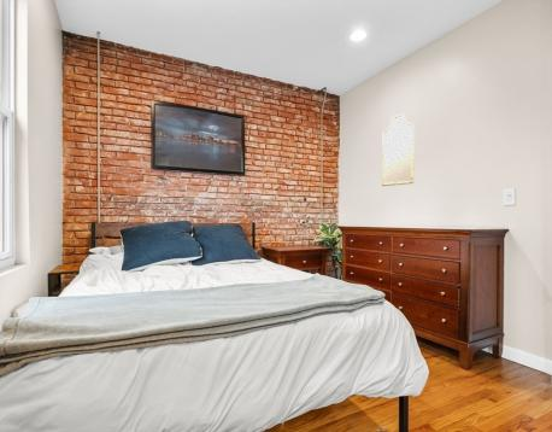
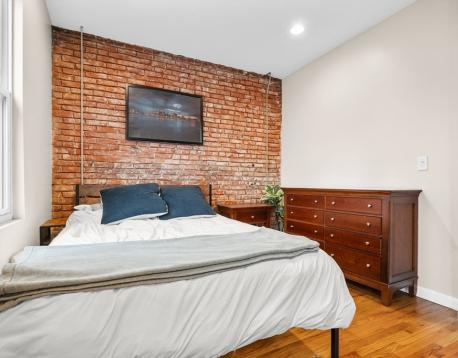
- home mirror [381,112,416,187]
